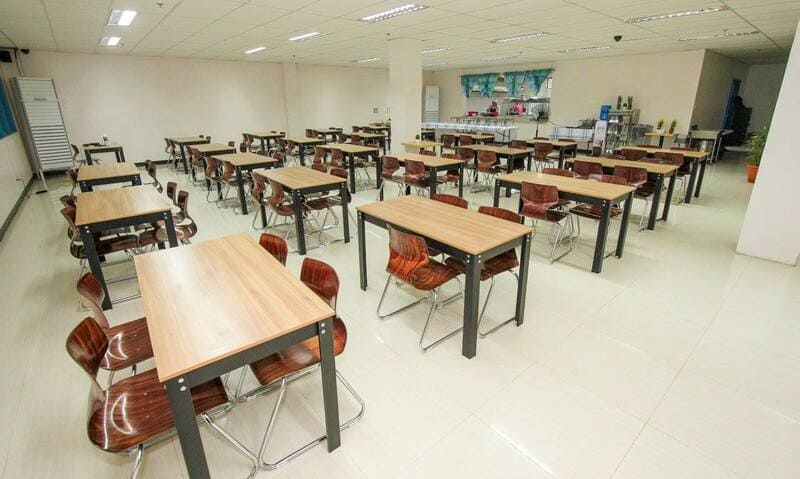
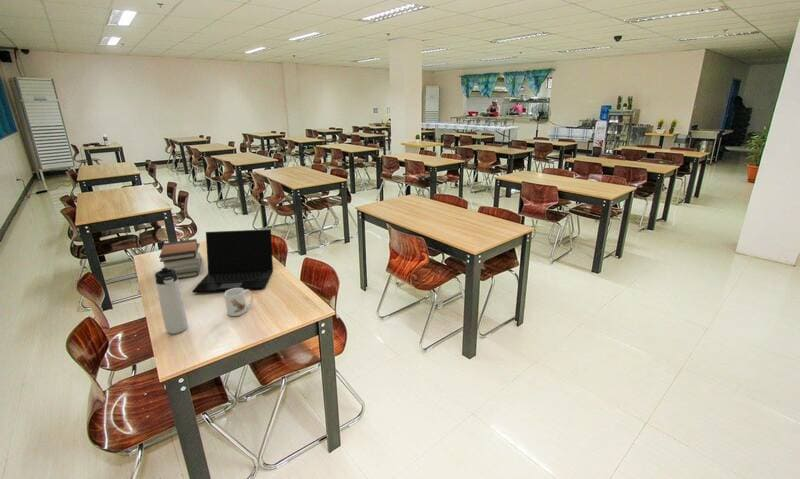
+ book stack [158,238,203,279]
+ laptop [191,228,274,294]
+ thermos bottle [154,267,189,335]
+ mug [223,288,254,317]
